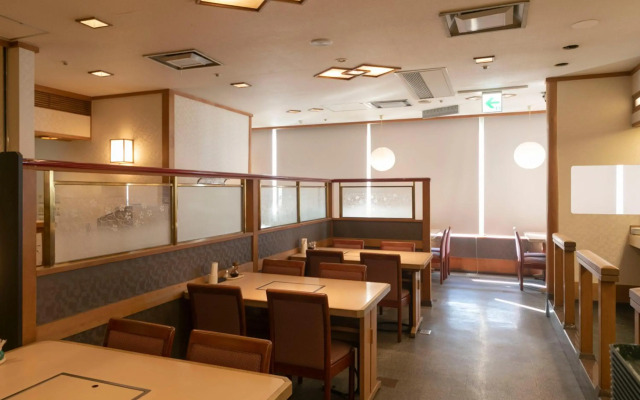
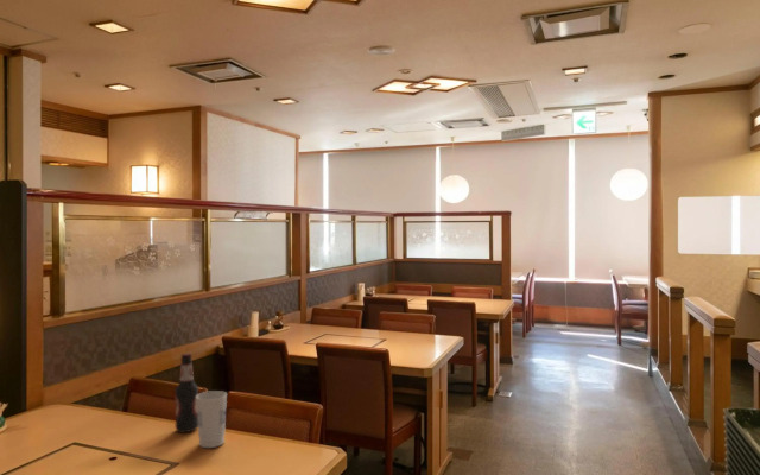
+ cup [196,390,228,449]
+ bottle [173,353,200,433]
